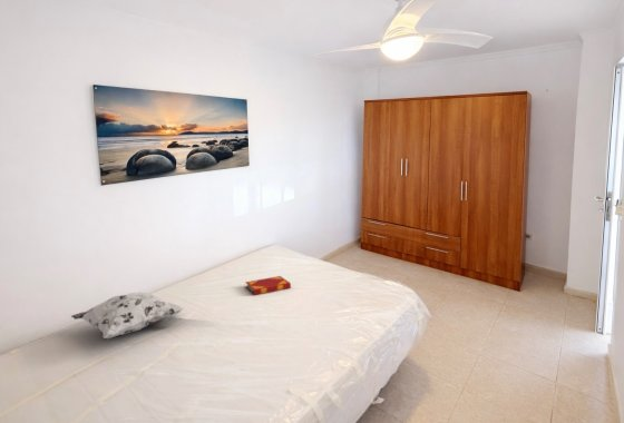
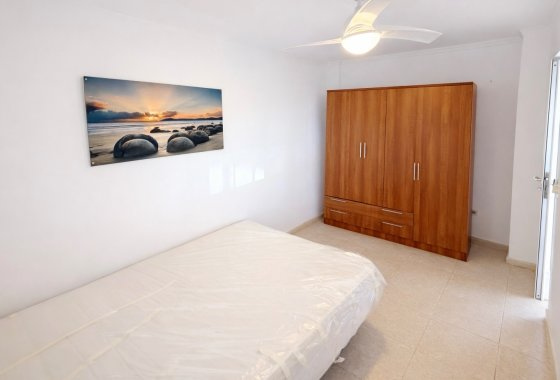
- hardback book [244,275,292,296]
- decorative pillow [70,292,185,340]
